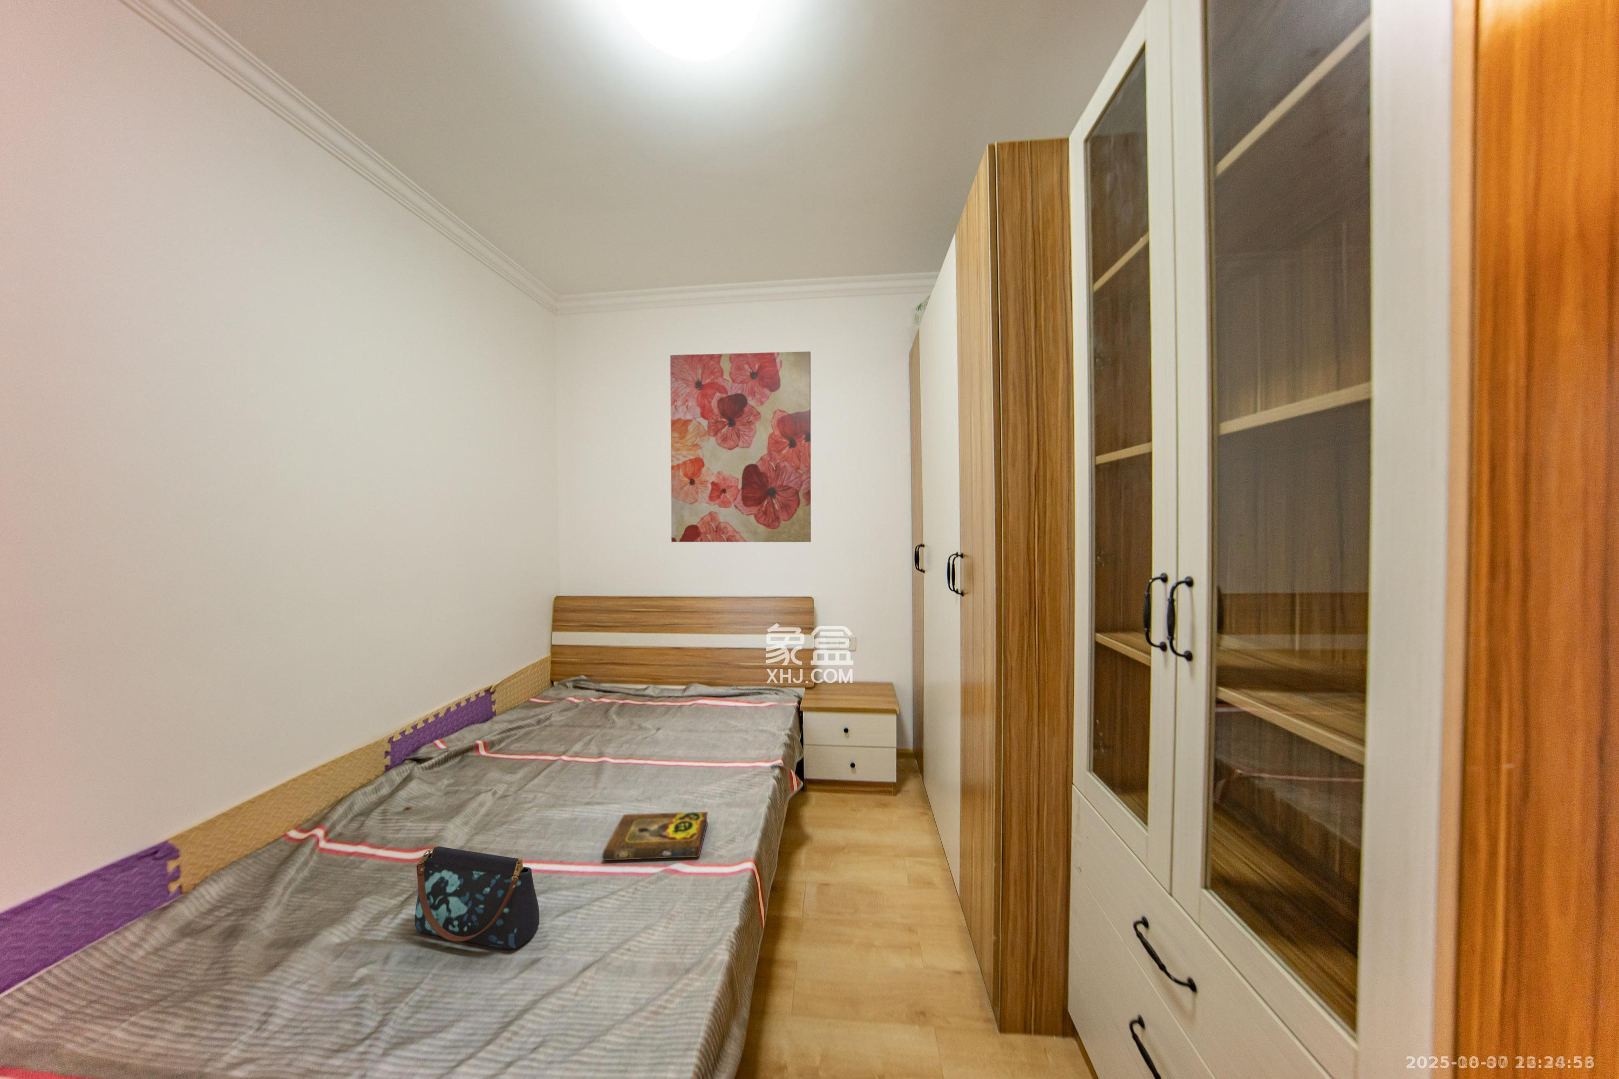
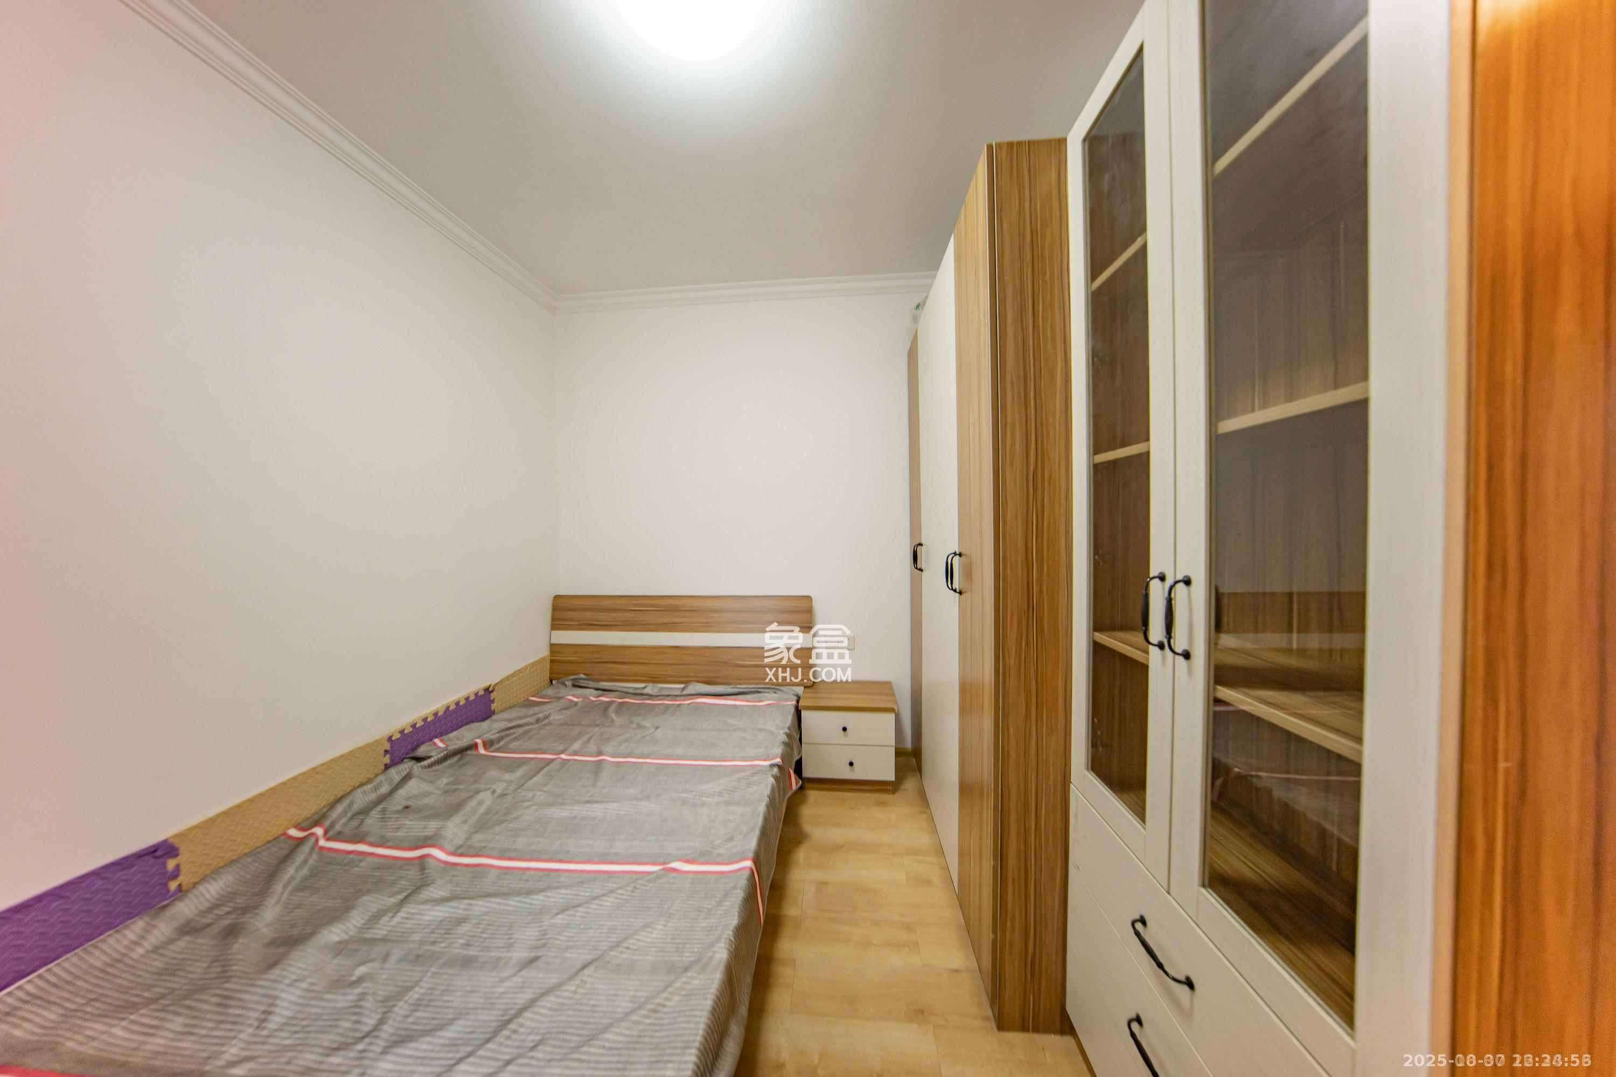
- wall art [670,350,812,543]
- book [602,812,708,861]
- handbag [414,845,540,950]
